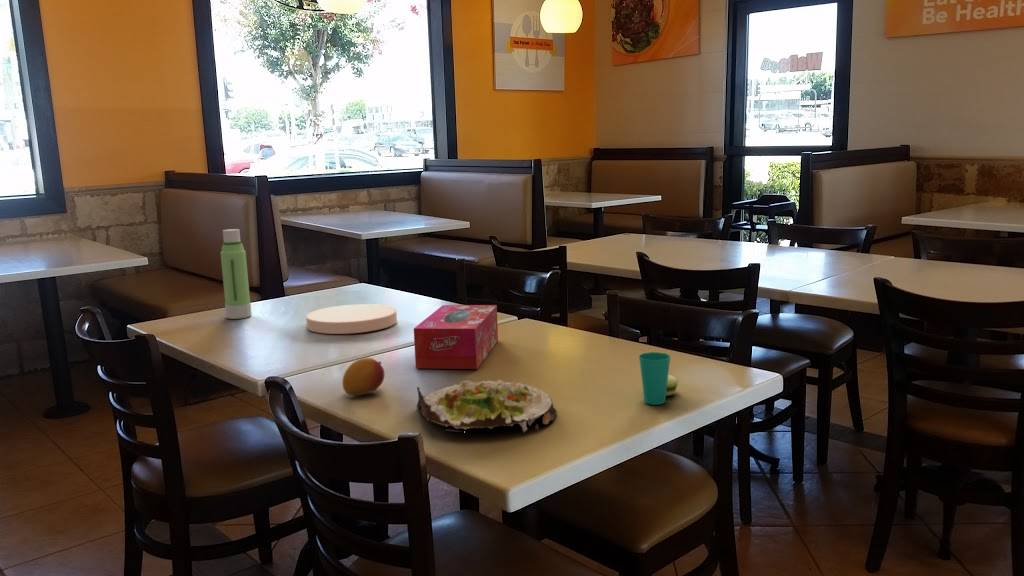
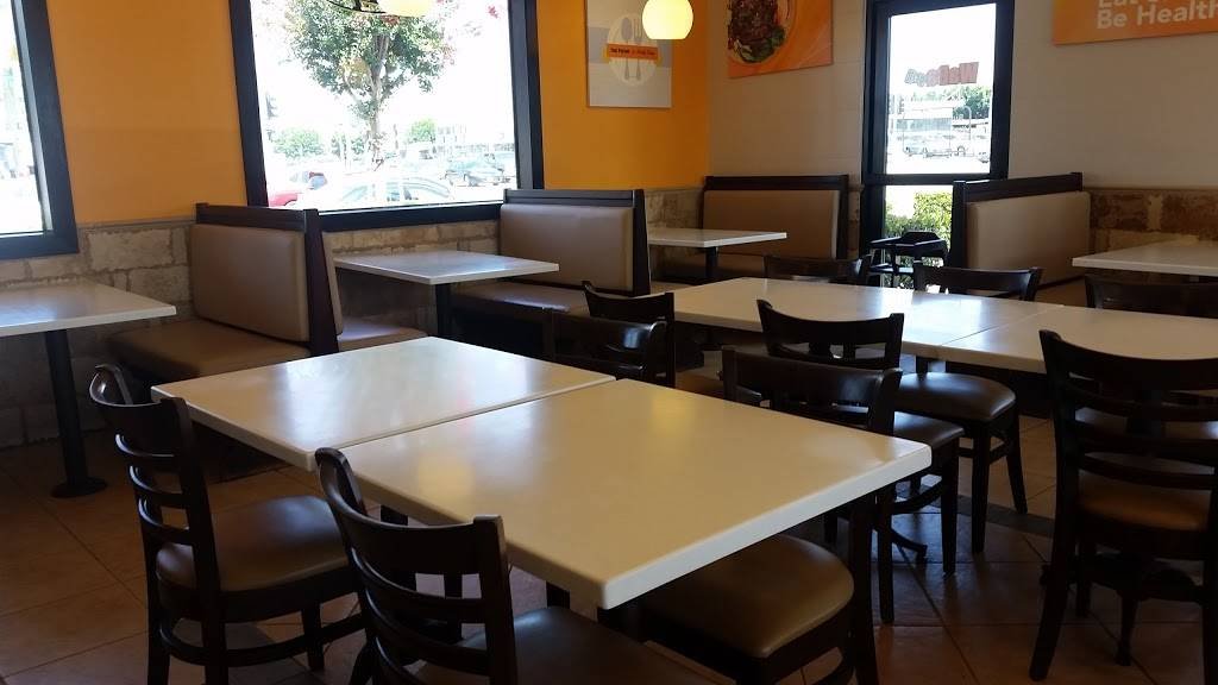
- salad plate [416,379,558,434]
- cup [638,351,680,406]
- tissue box [413,304,499,370]
- plate [305,303,398,335]
- water bottle [220,228,253,320]
- fruit [341,357,385,396]
